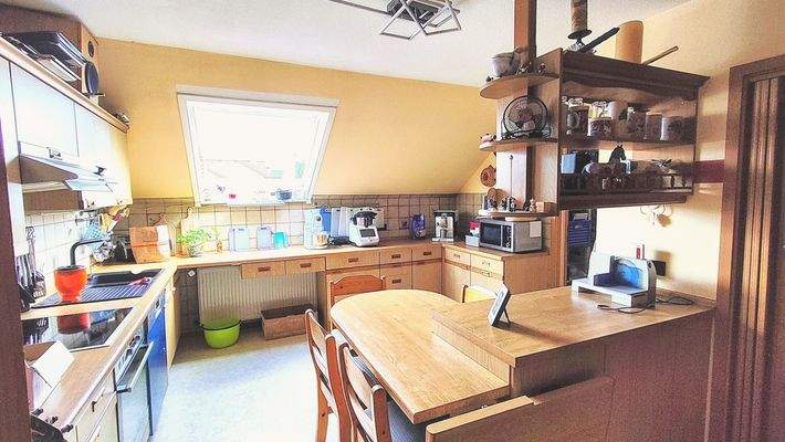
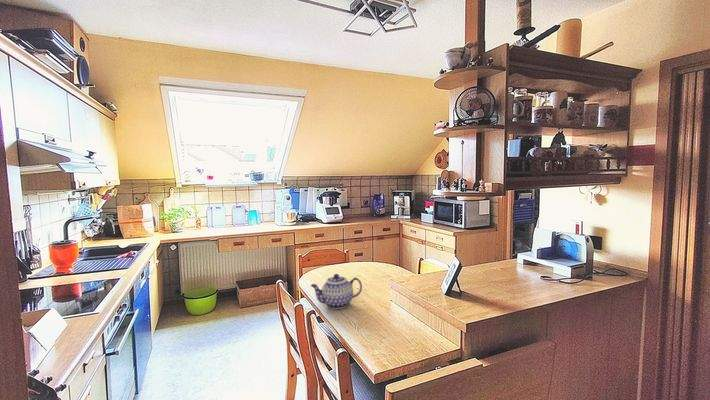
+ teapot [310,273,363,310]
